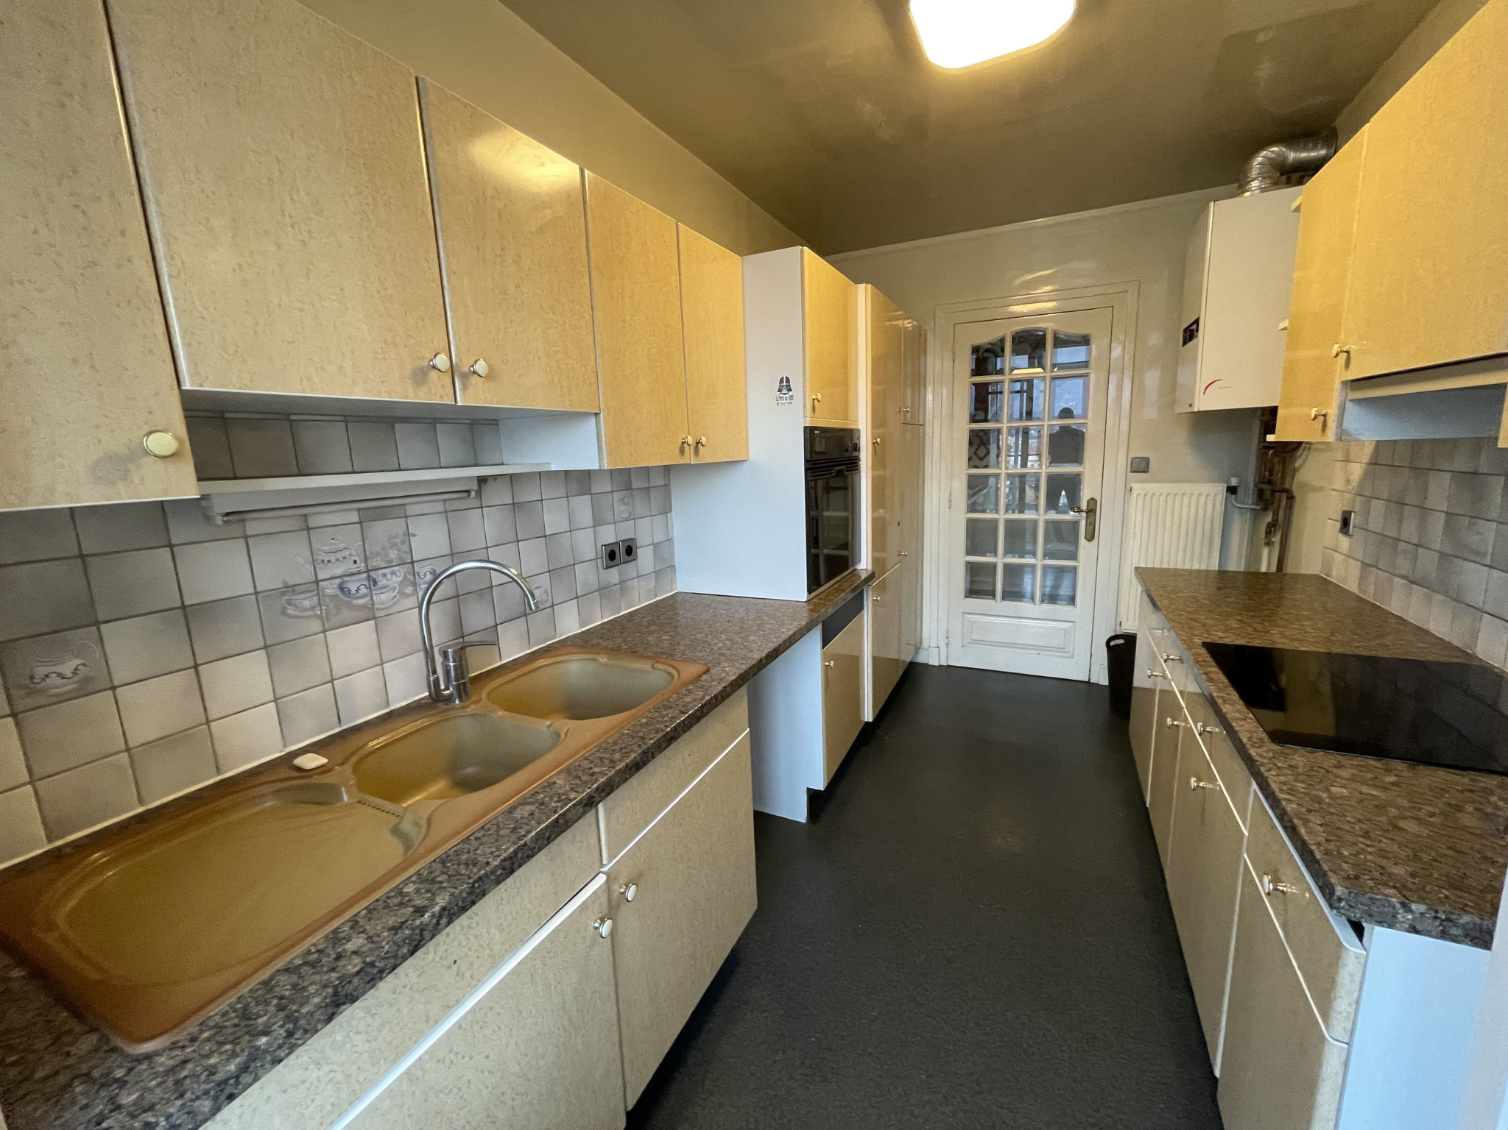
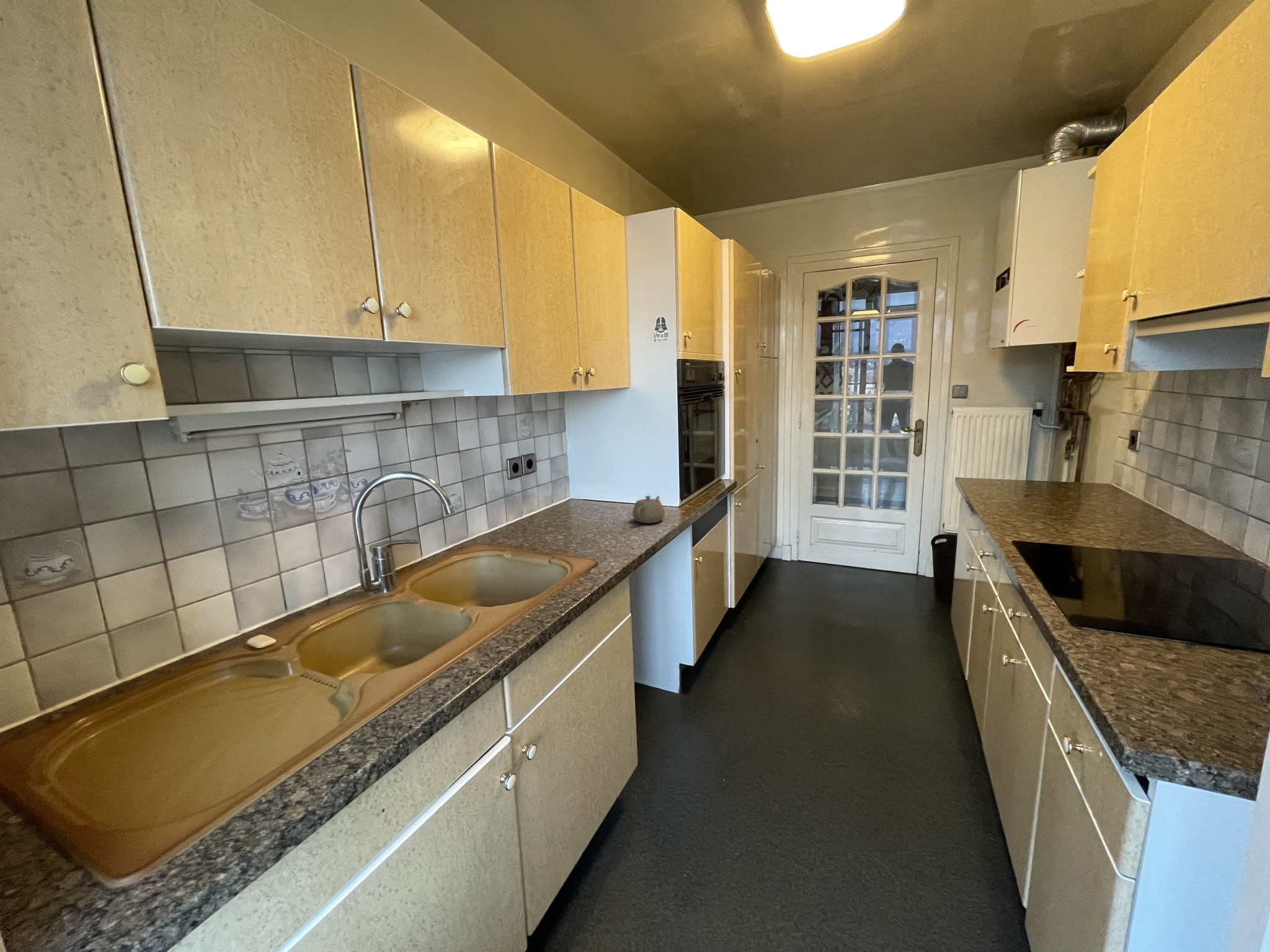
+ teapot [632,495,665,524]
